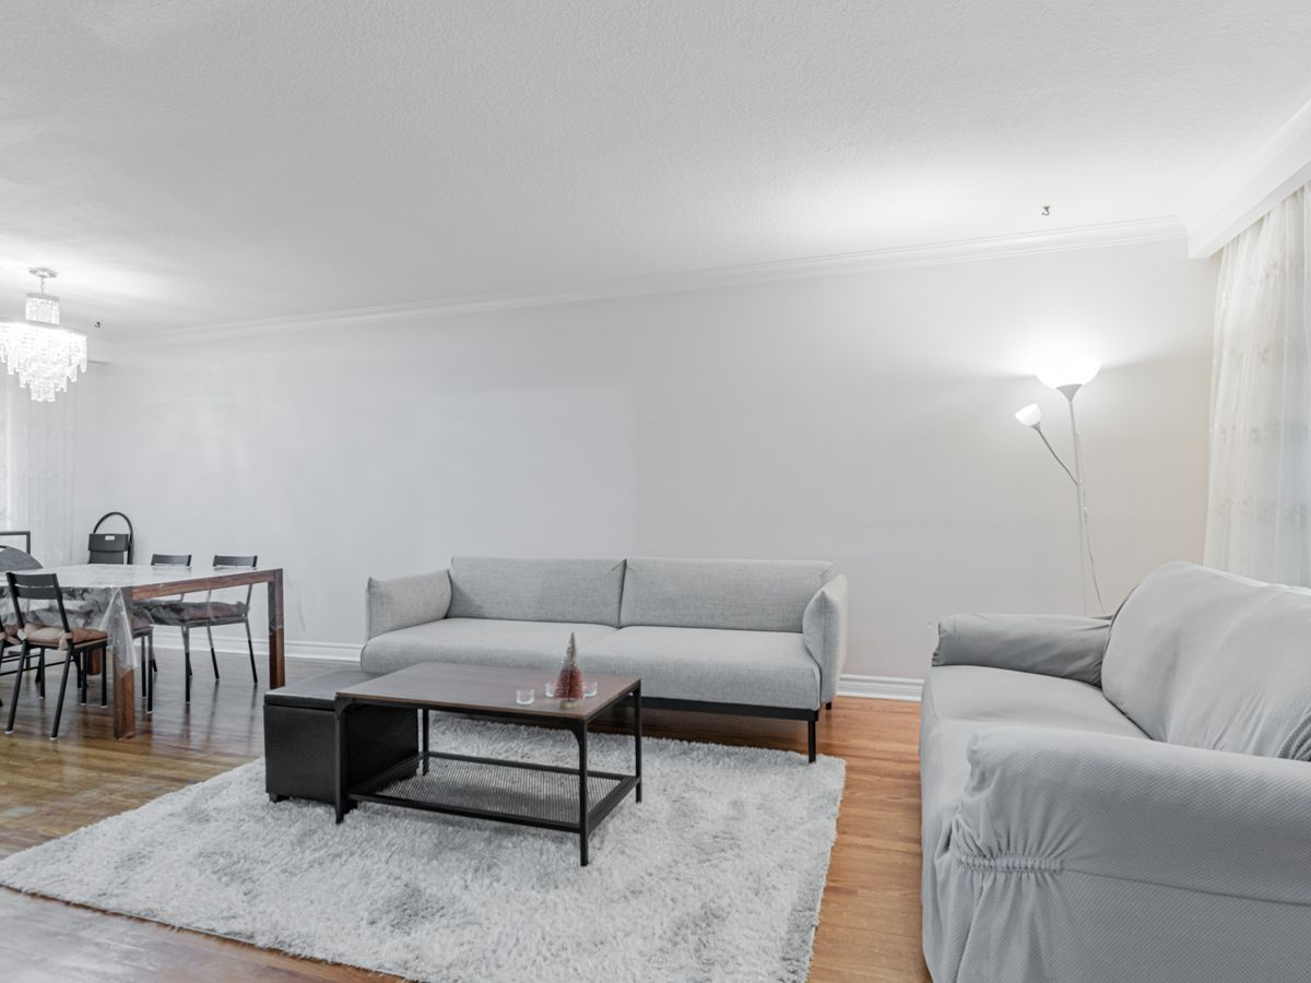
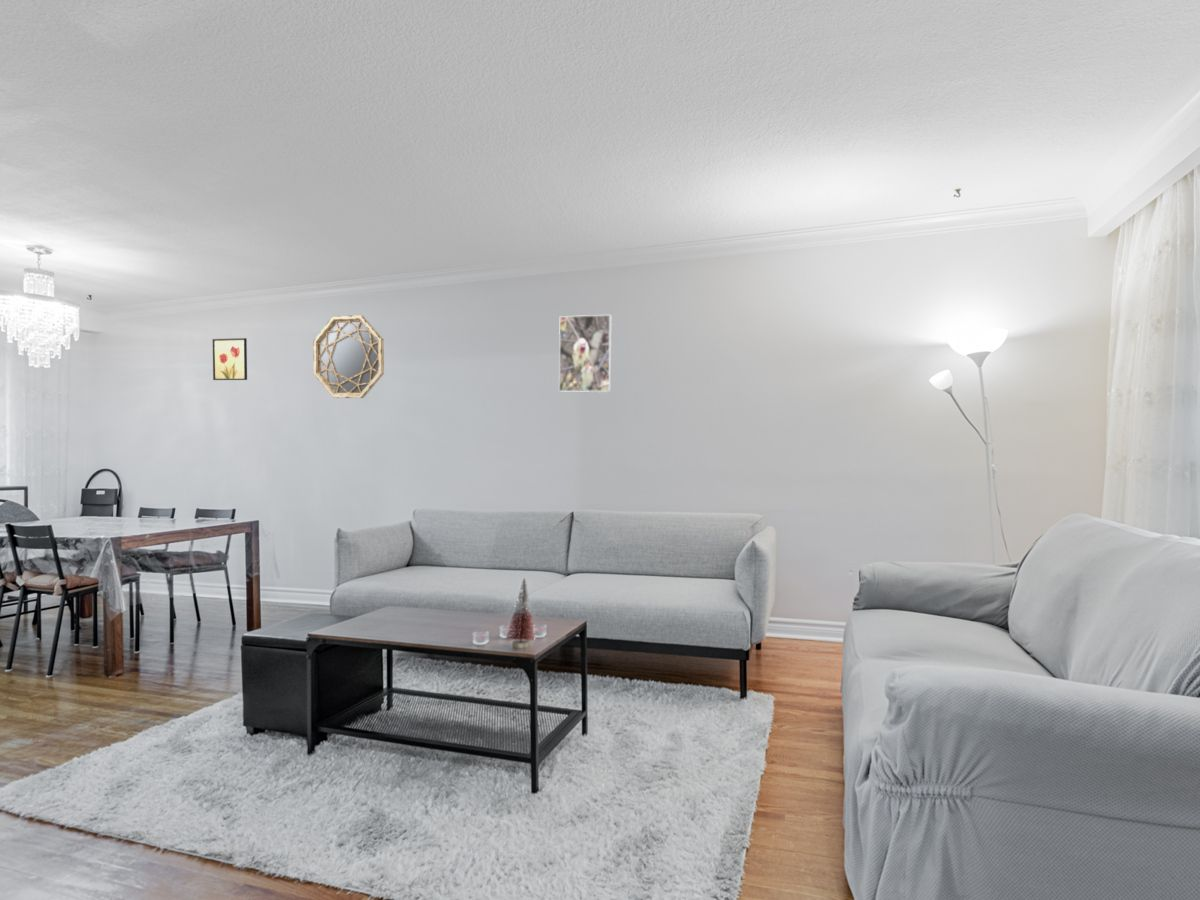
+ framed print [558,314,613,393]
+ home mirror [312,314,385,399]
+ wall art [212,337,248,381]
